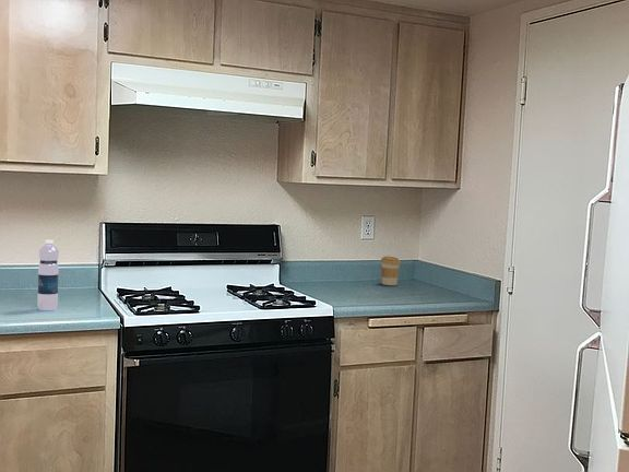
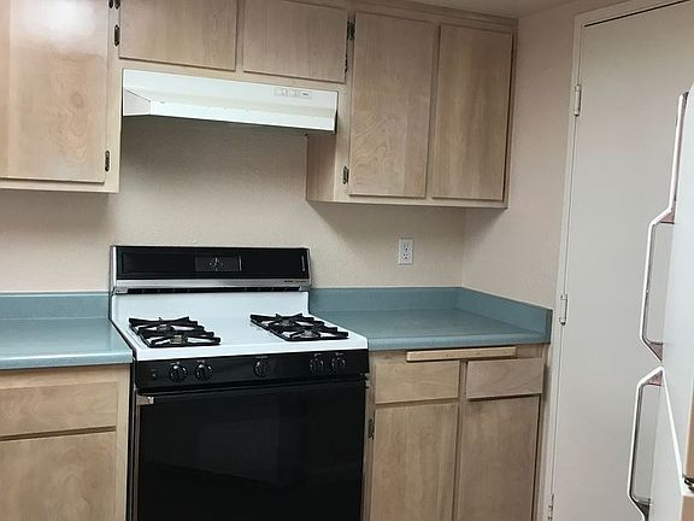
- coffee cup [380,256,402,286]
- water bottle [36,239,60,311]
